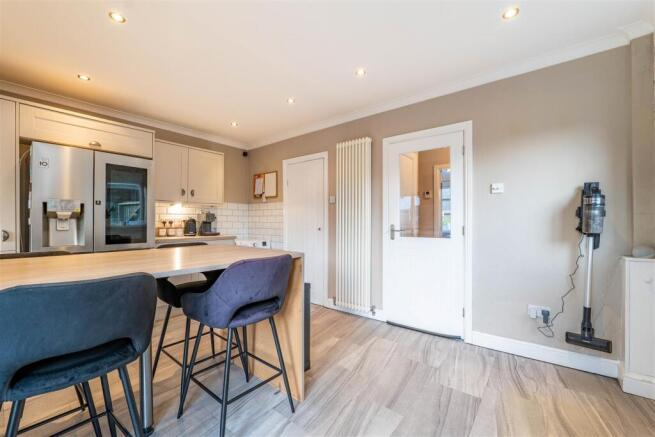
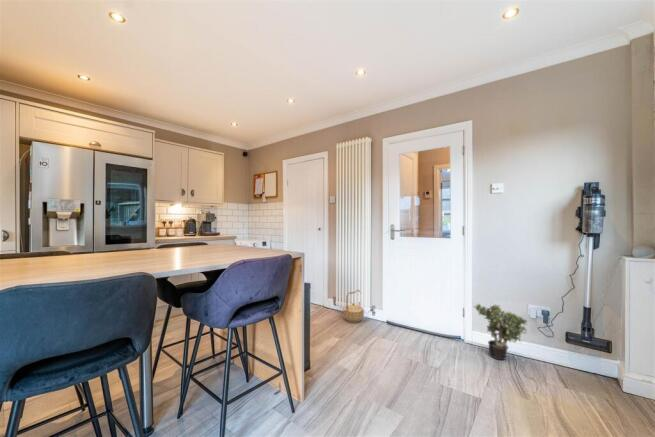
+ potted plant [473,303,529,361]
+ basket [342,289,365,324]
